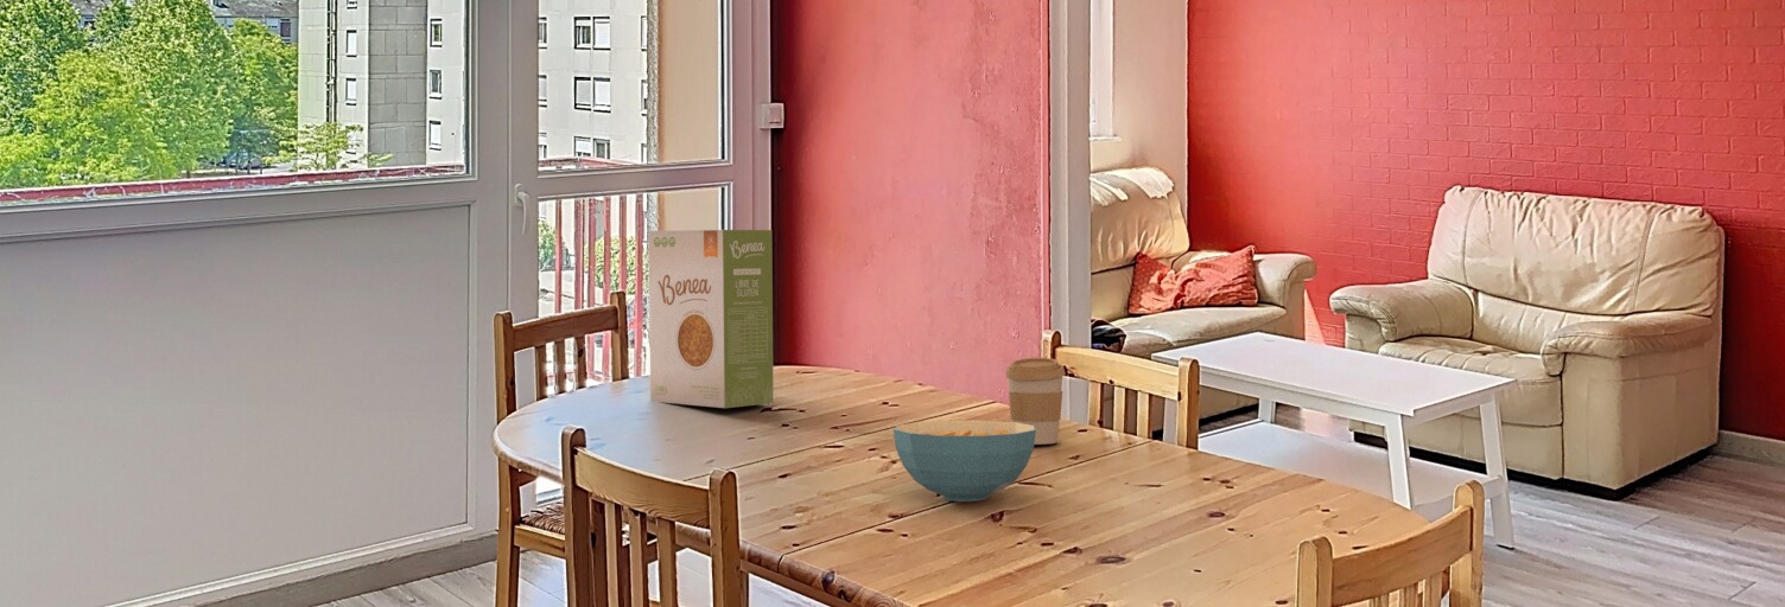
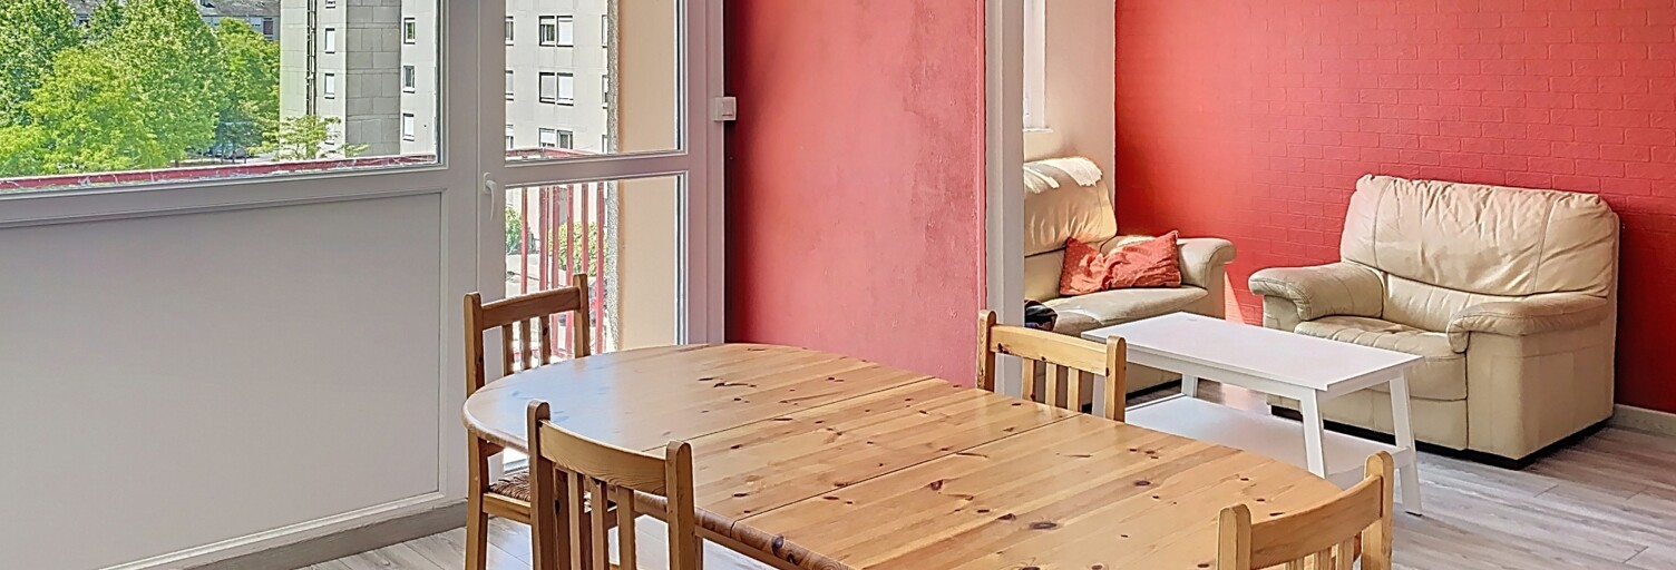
- cereal bowl [892,420,1036,503]
- coffee cup [1004,357,1066,446]
- food box [648,229,775,409]
